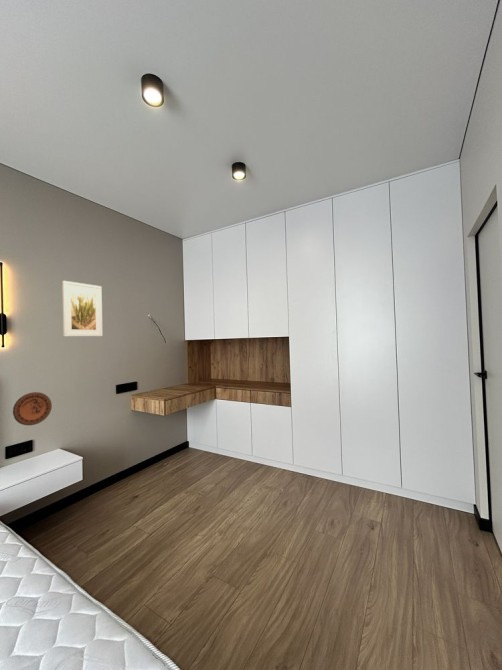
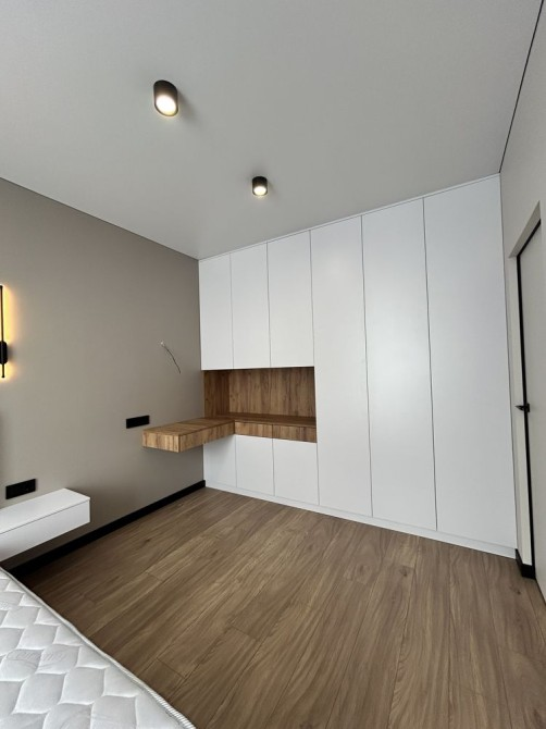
- decorative plate [12,391,53,426]
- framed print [62,280,103,337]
